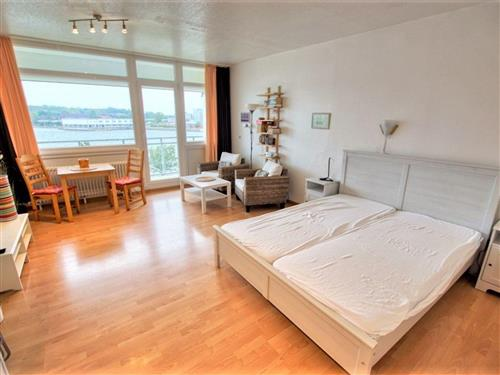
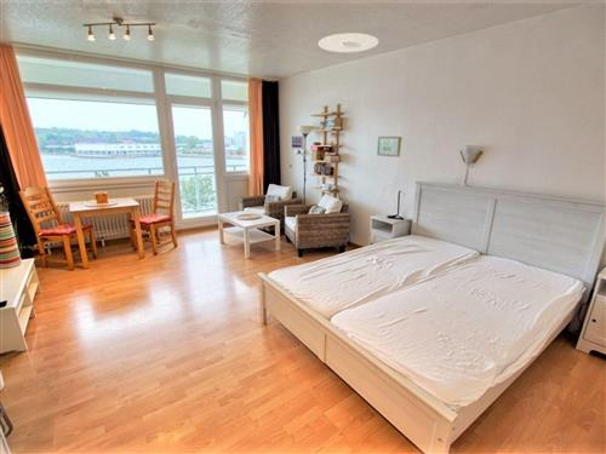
+ ceiling light [318,31,379,53]
